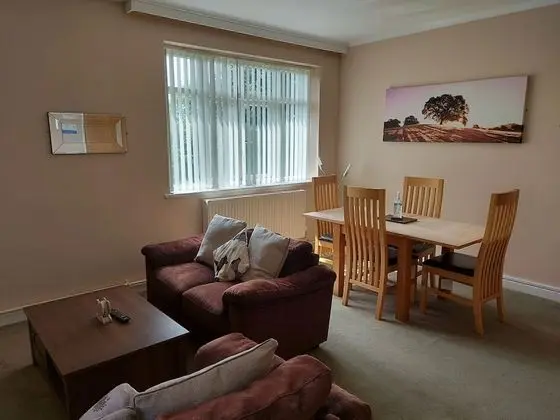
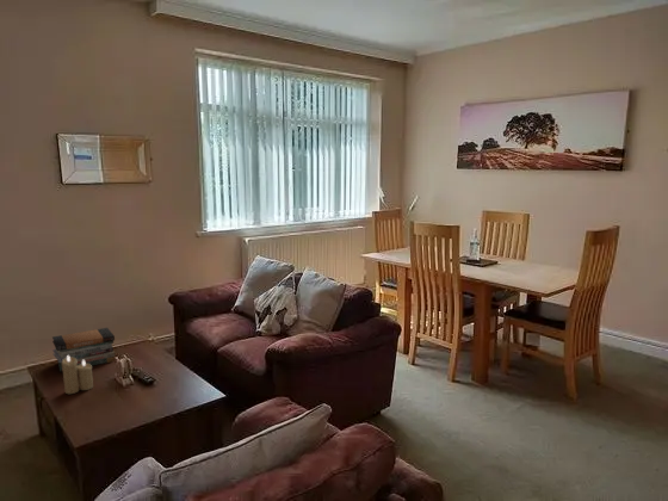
+ candle [62,355,94,395]
+ book stack [51,327,116,372]
